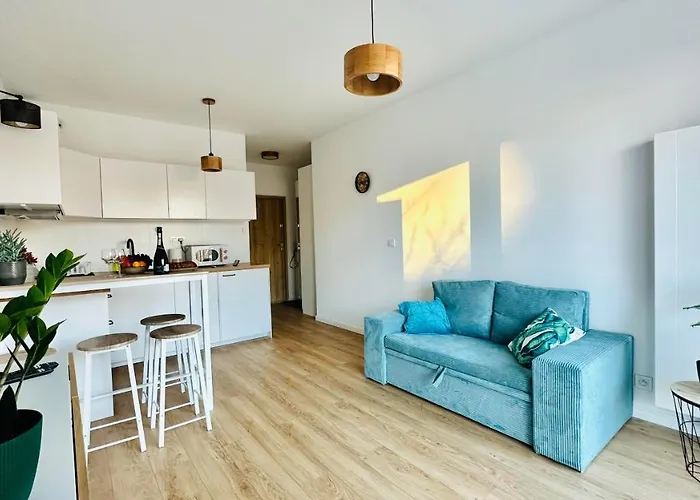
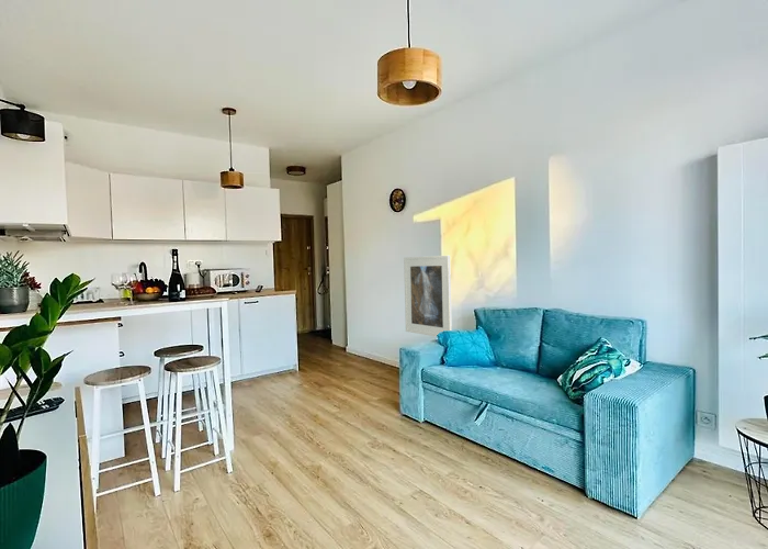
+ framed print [403,255,453,337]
